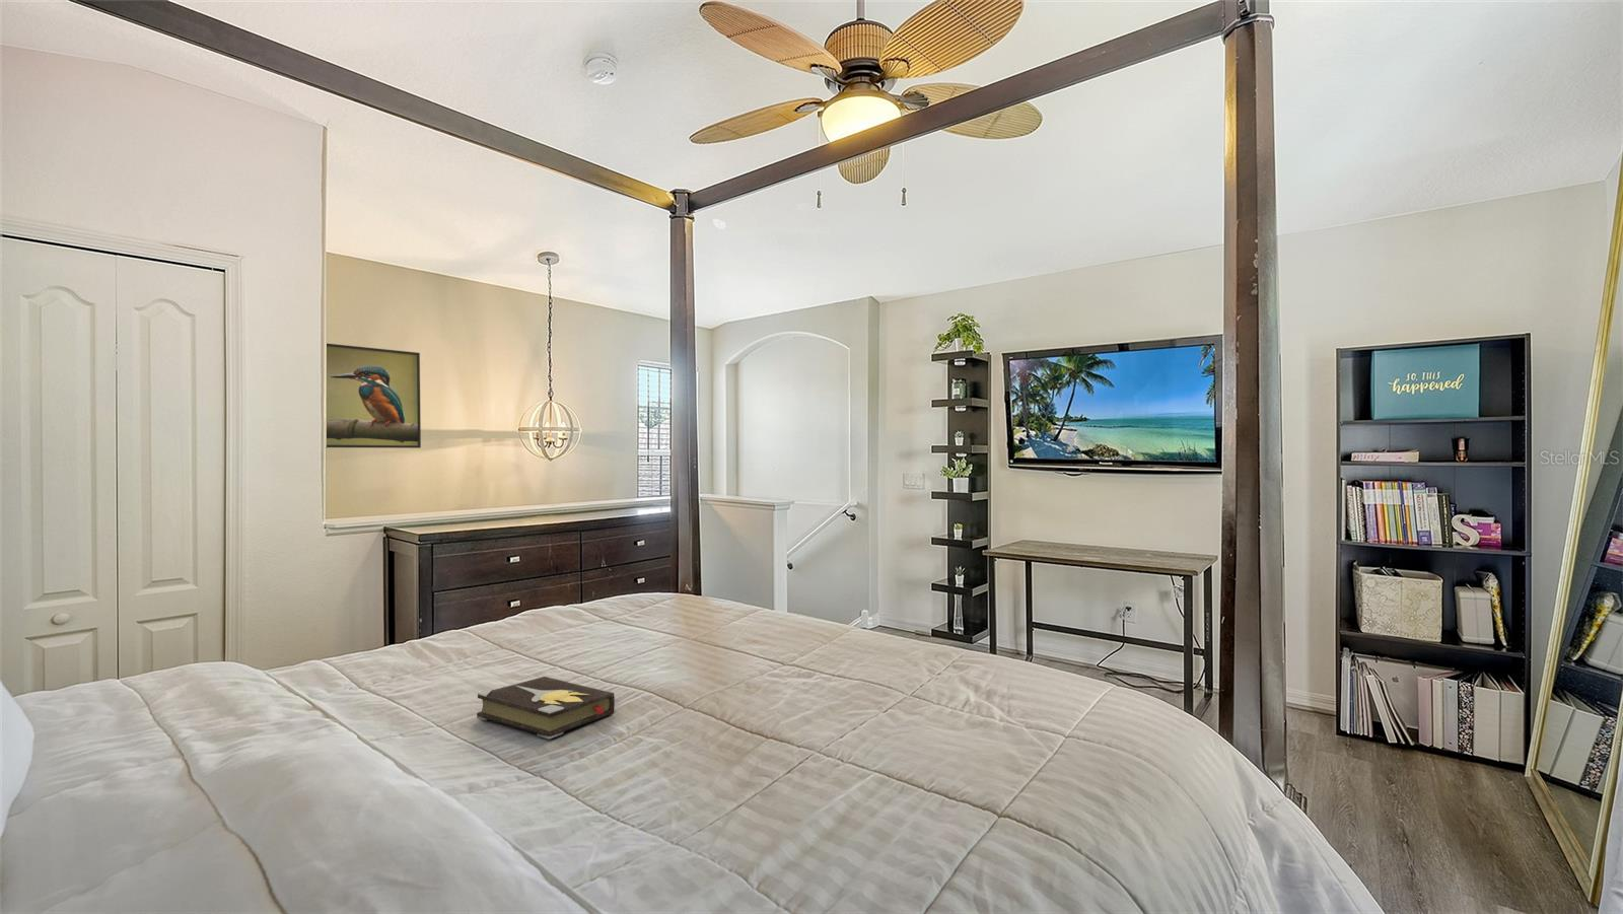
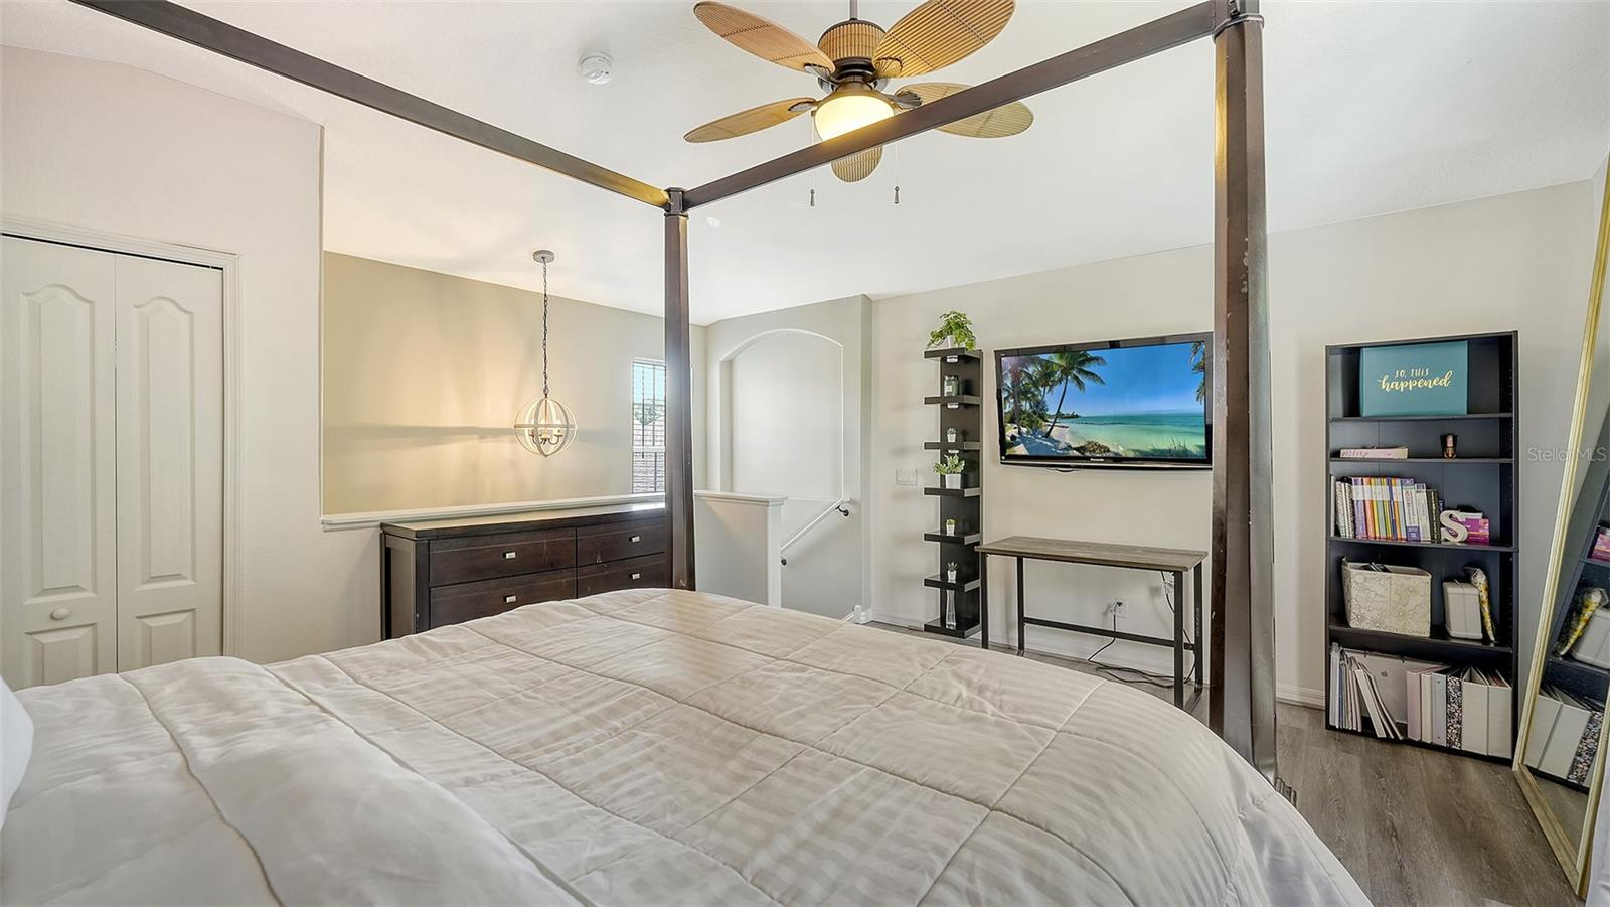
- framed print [325,343,422,449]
- hardback book [476,675,615,740]
